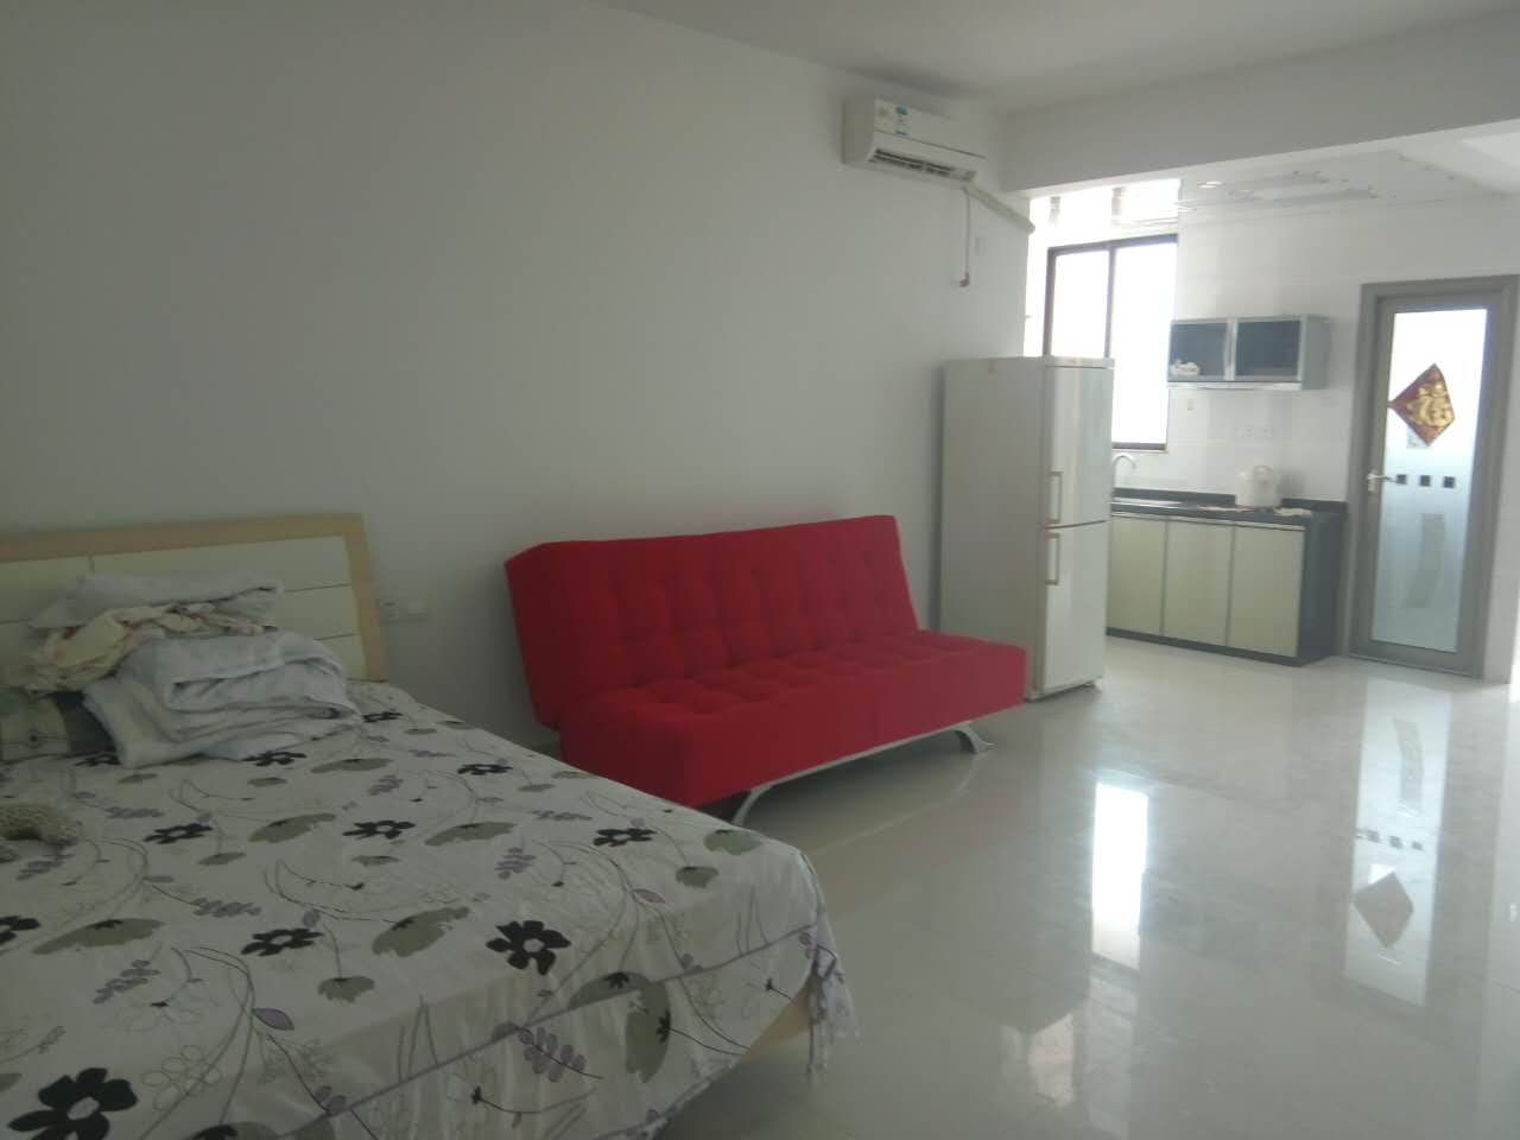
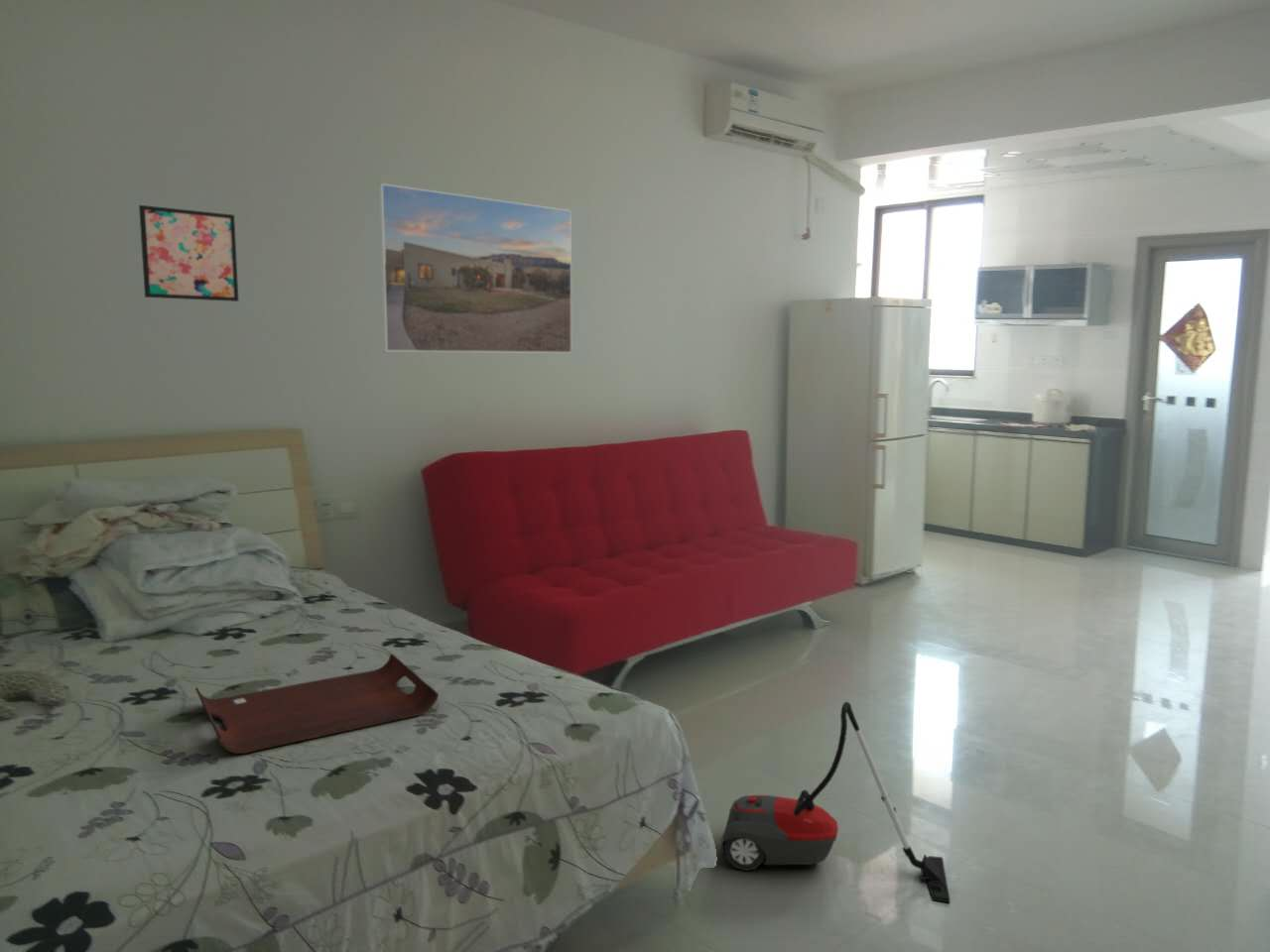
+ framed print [377,182,572,354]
+ serving tray [194,653,440,755]
+ wall art [138,204,239,302]
+ vacuum cleaner [720,701,951,904]
